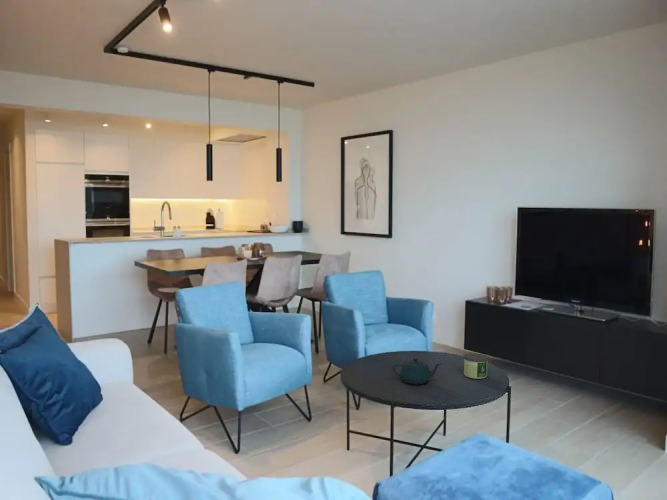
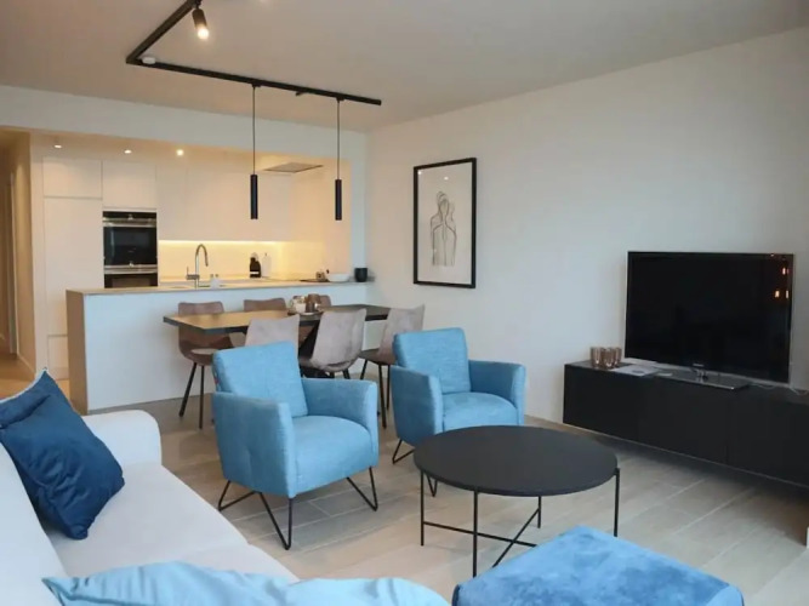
- teapot [391,357,442,386]
- candle [462,352,490,380]
